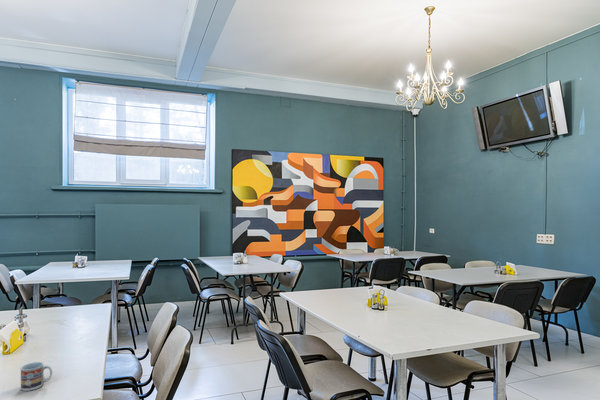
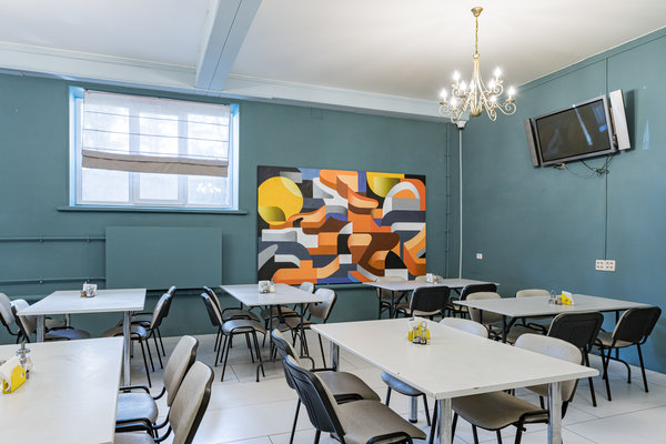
- cup [20,361,53,392]
